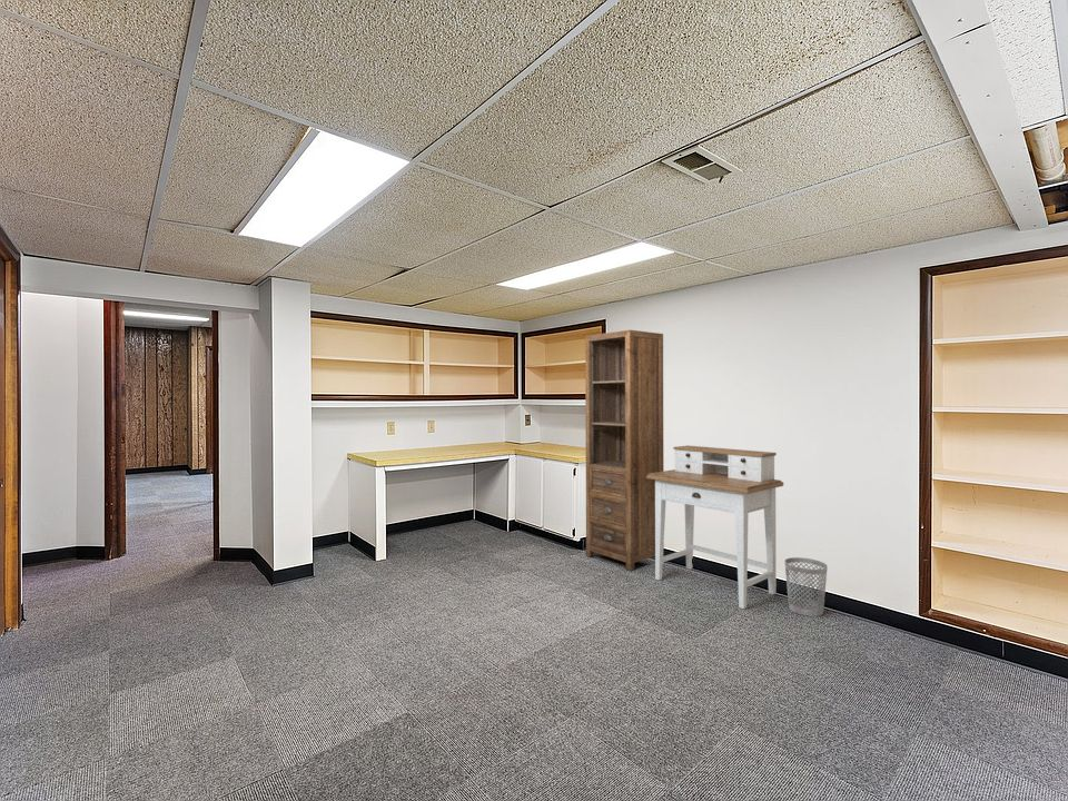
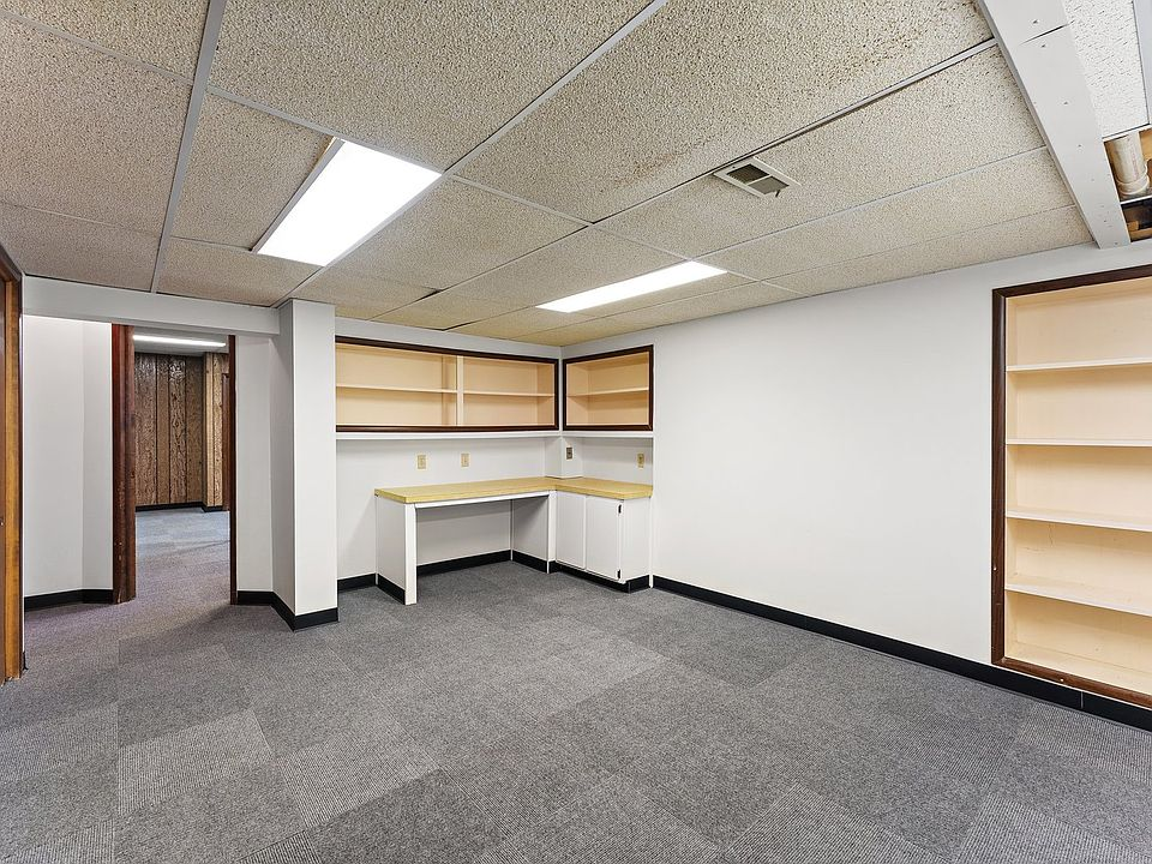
- shelf [584,329,665,572]
- wastebasket [783,556,829,617]
- desk [646,444,784,610]
